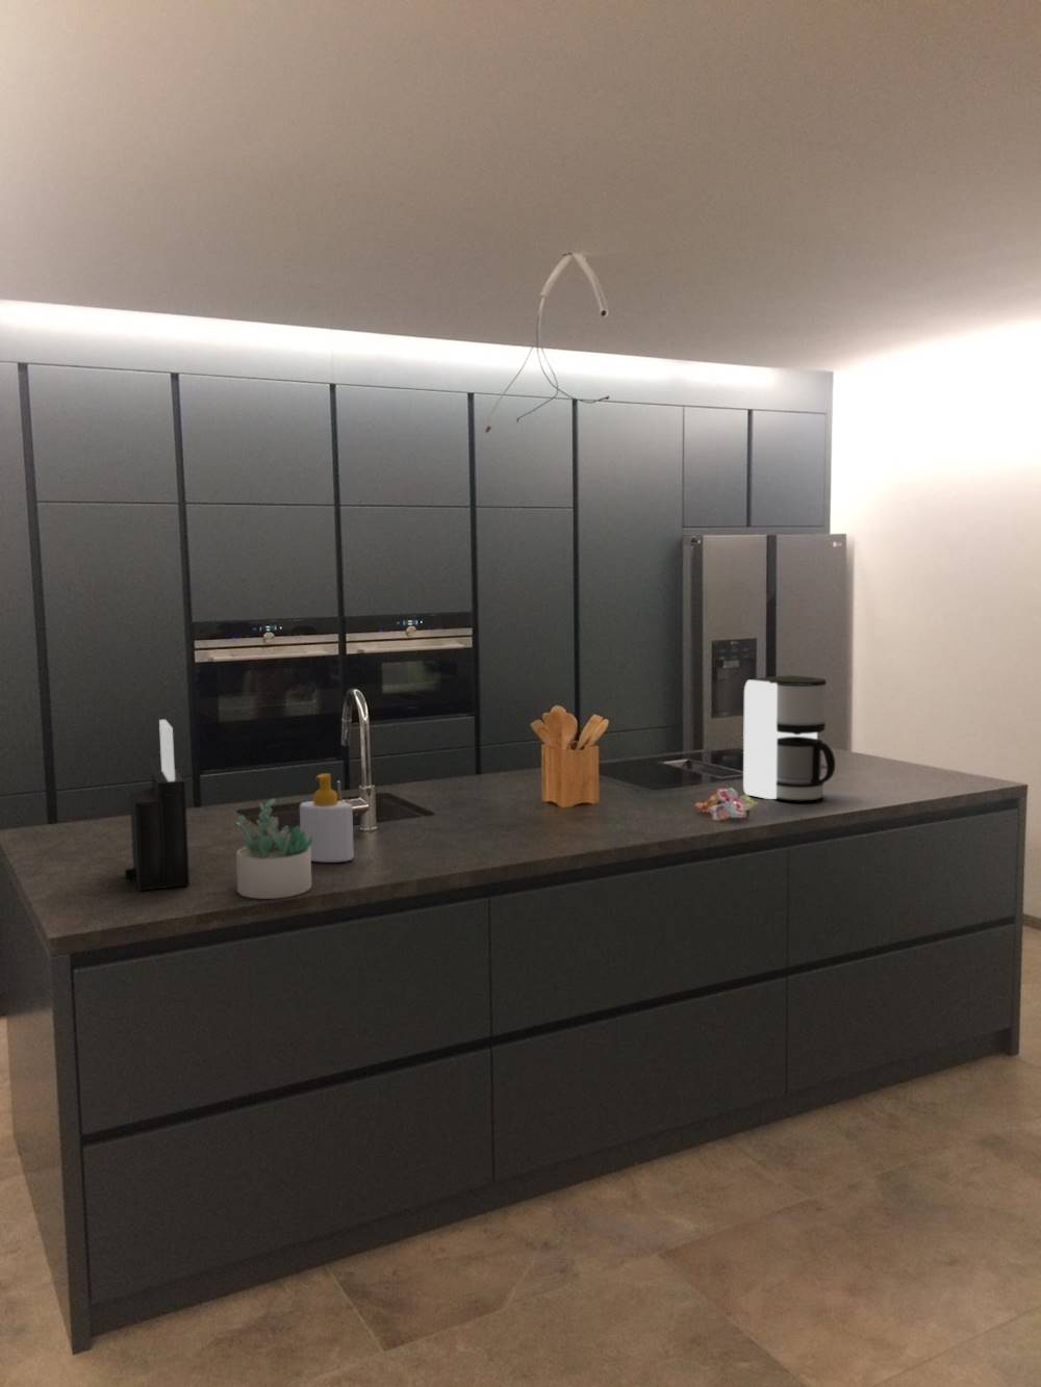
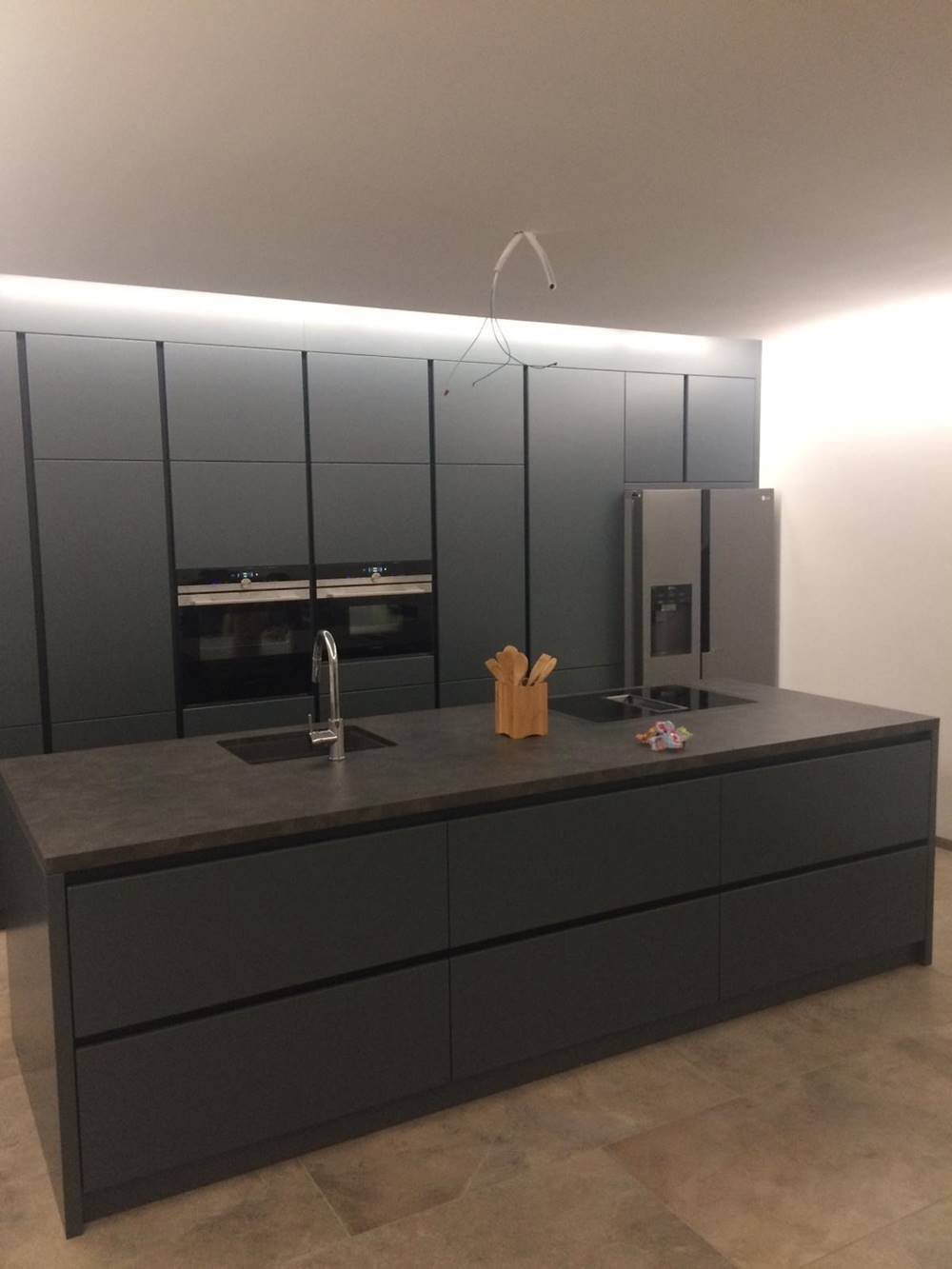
- coffee maker [742,674,835,803]
- knife block [124,719,190,892]
- succulent plant [234,798,313,900]
- soap bottle [299,773,355,863]
